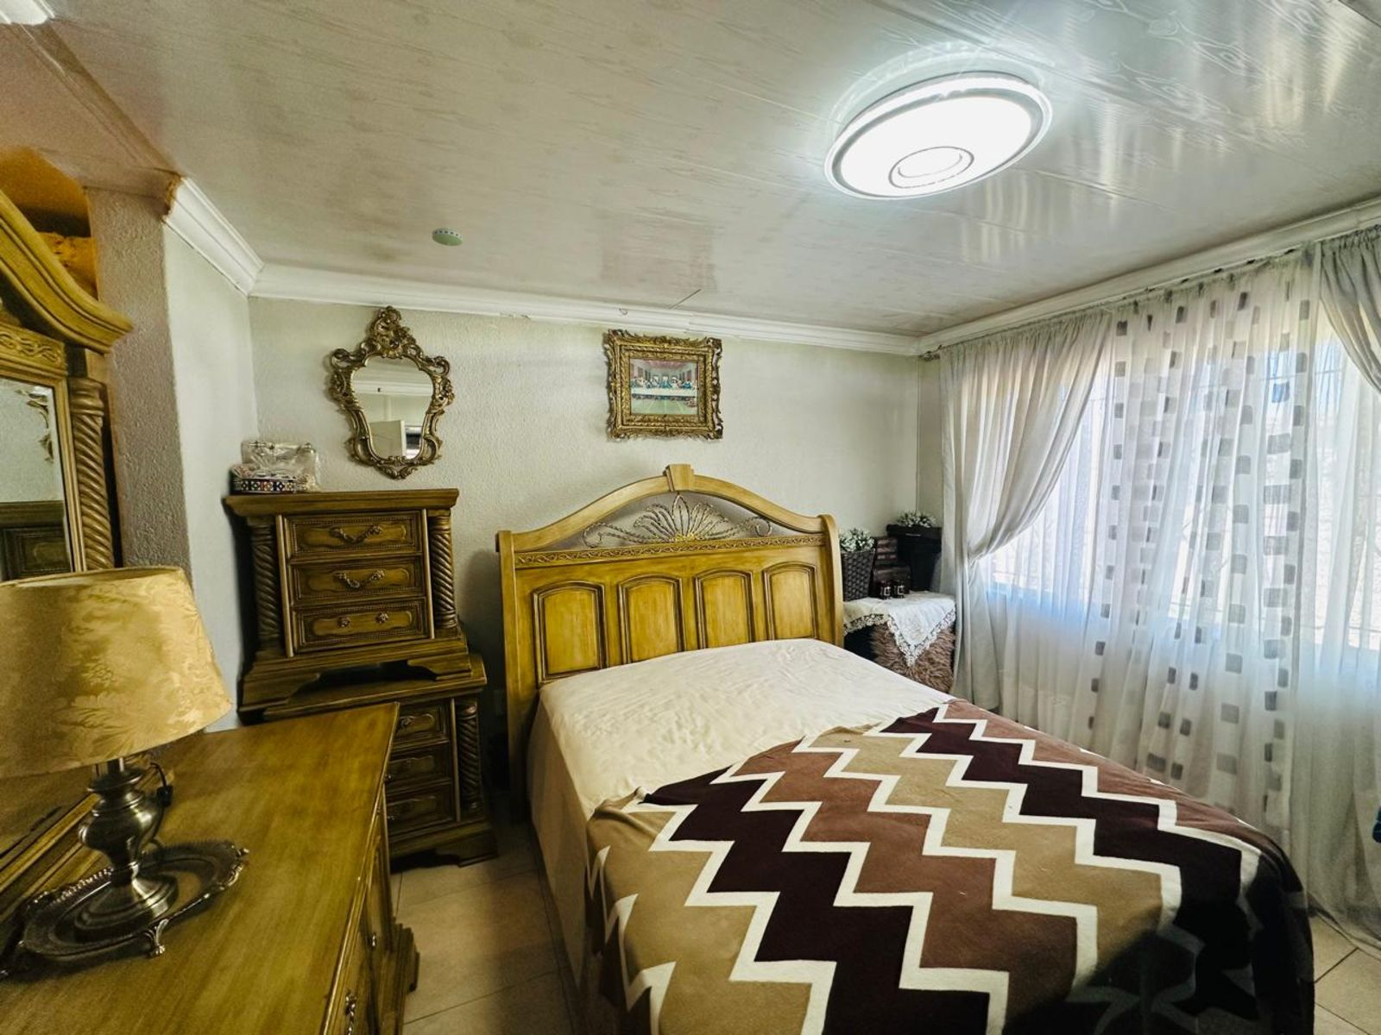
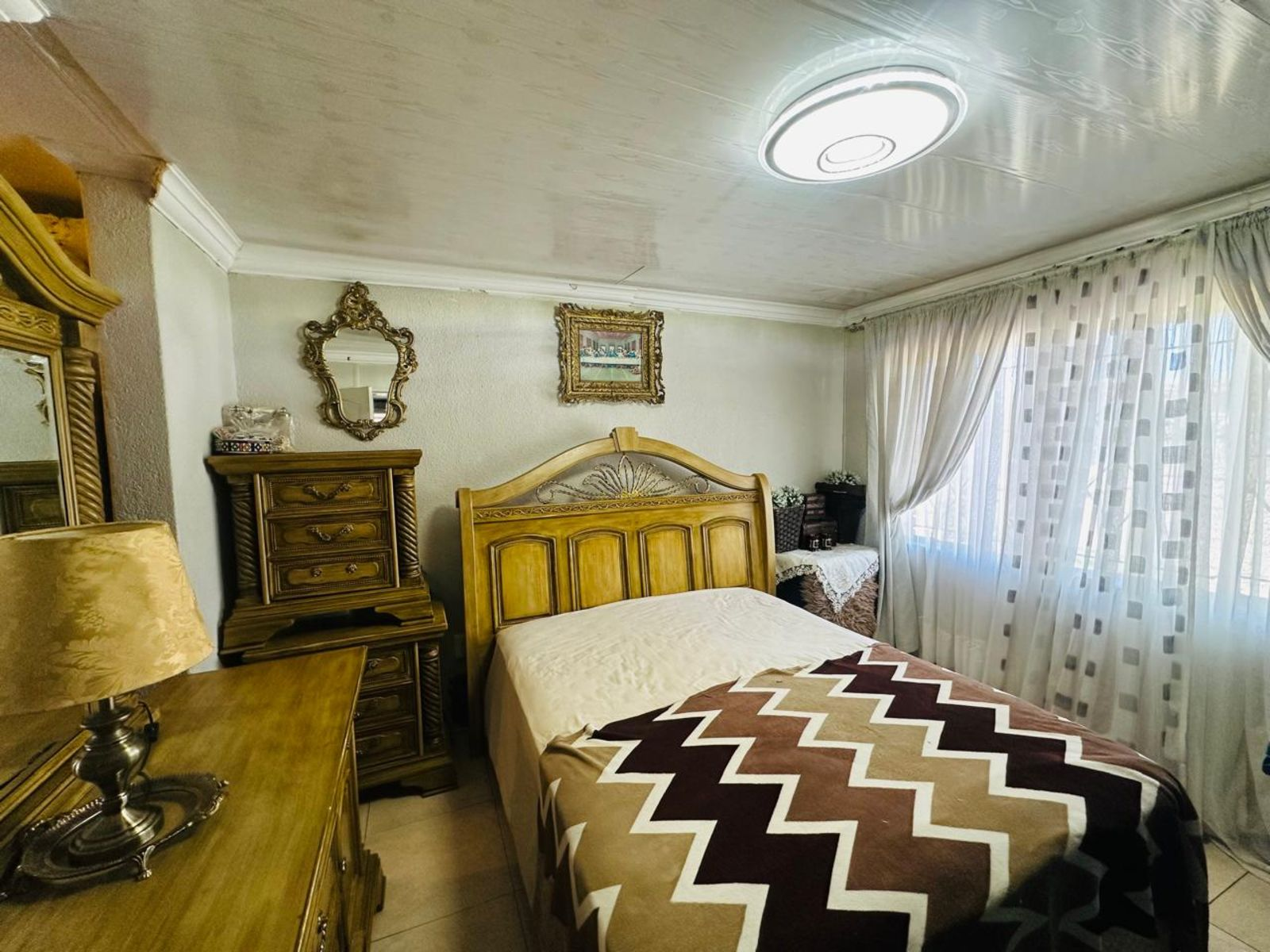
- smoke detector [431,227,463,247]
